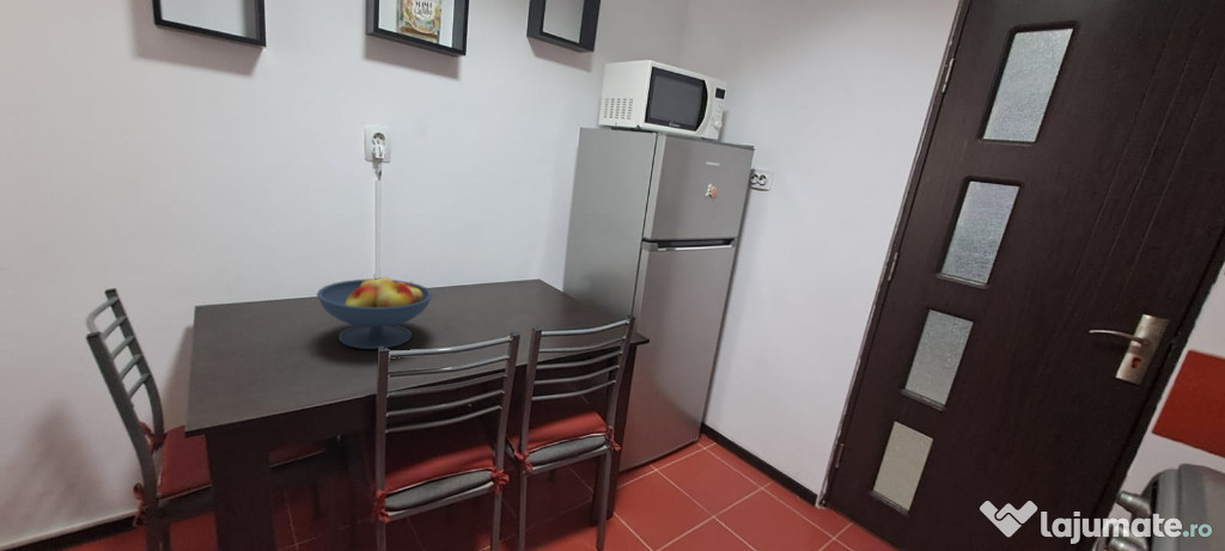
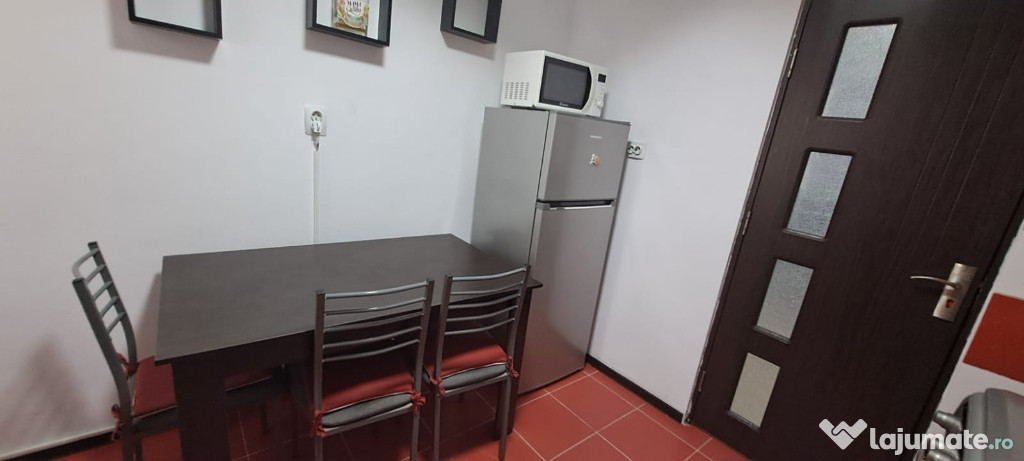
- fruit bowl [316,273,434,350]
